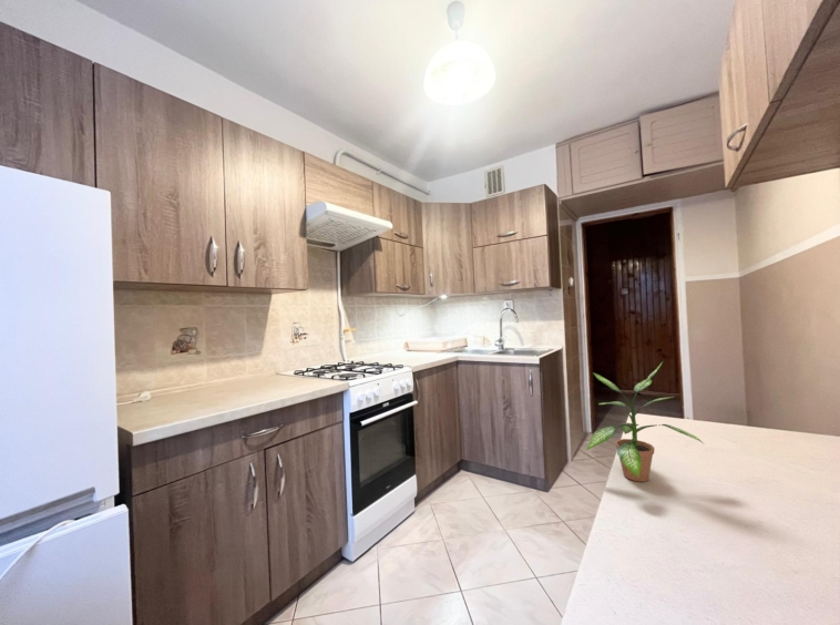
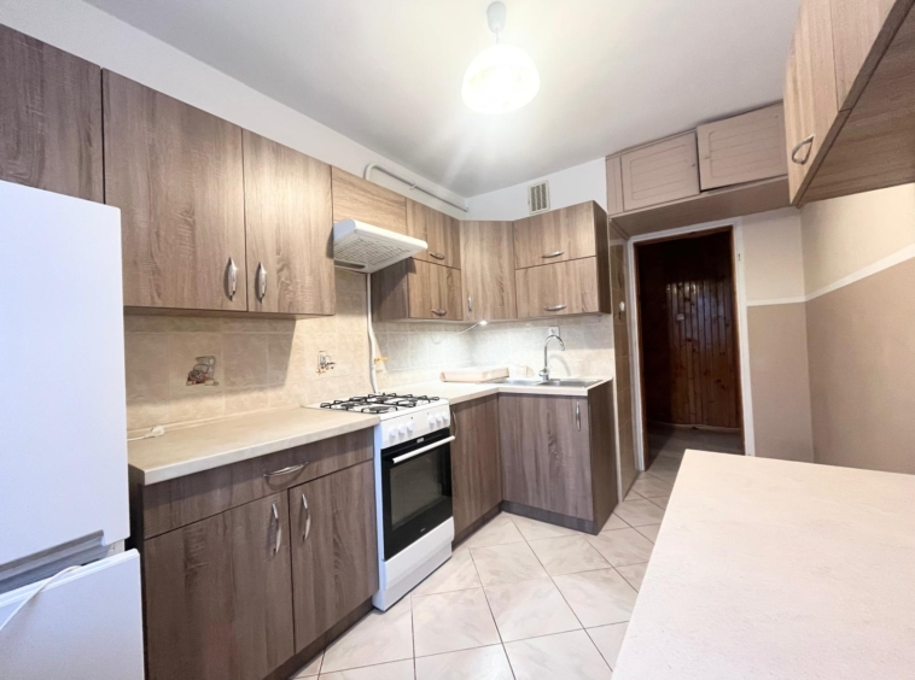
- potted plant [585,361,704,483]
